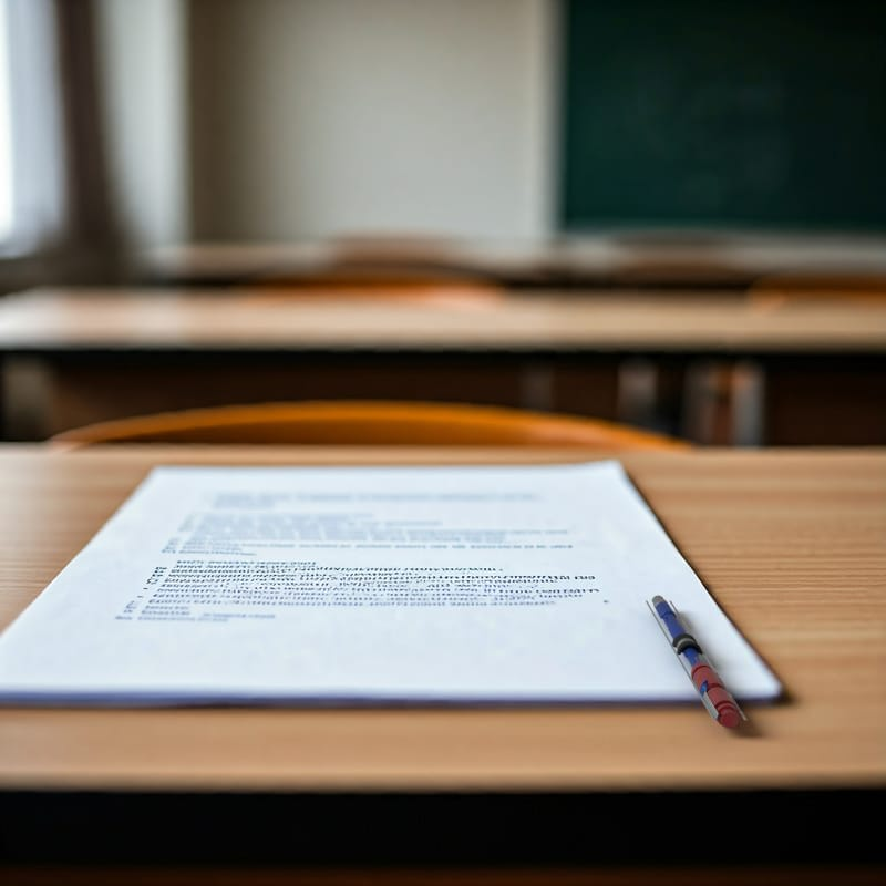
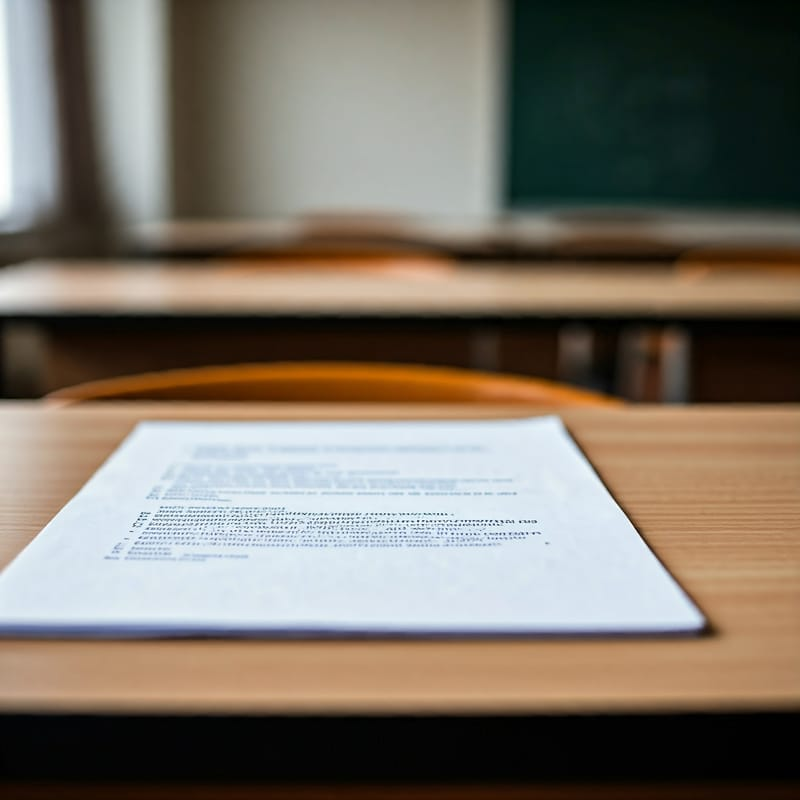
- pen [645,594,748,730]
